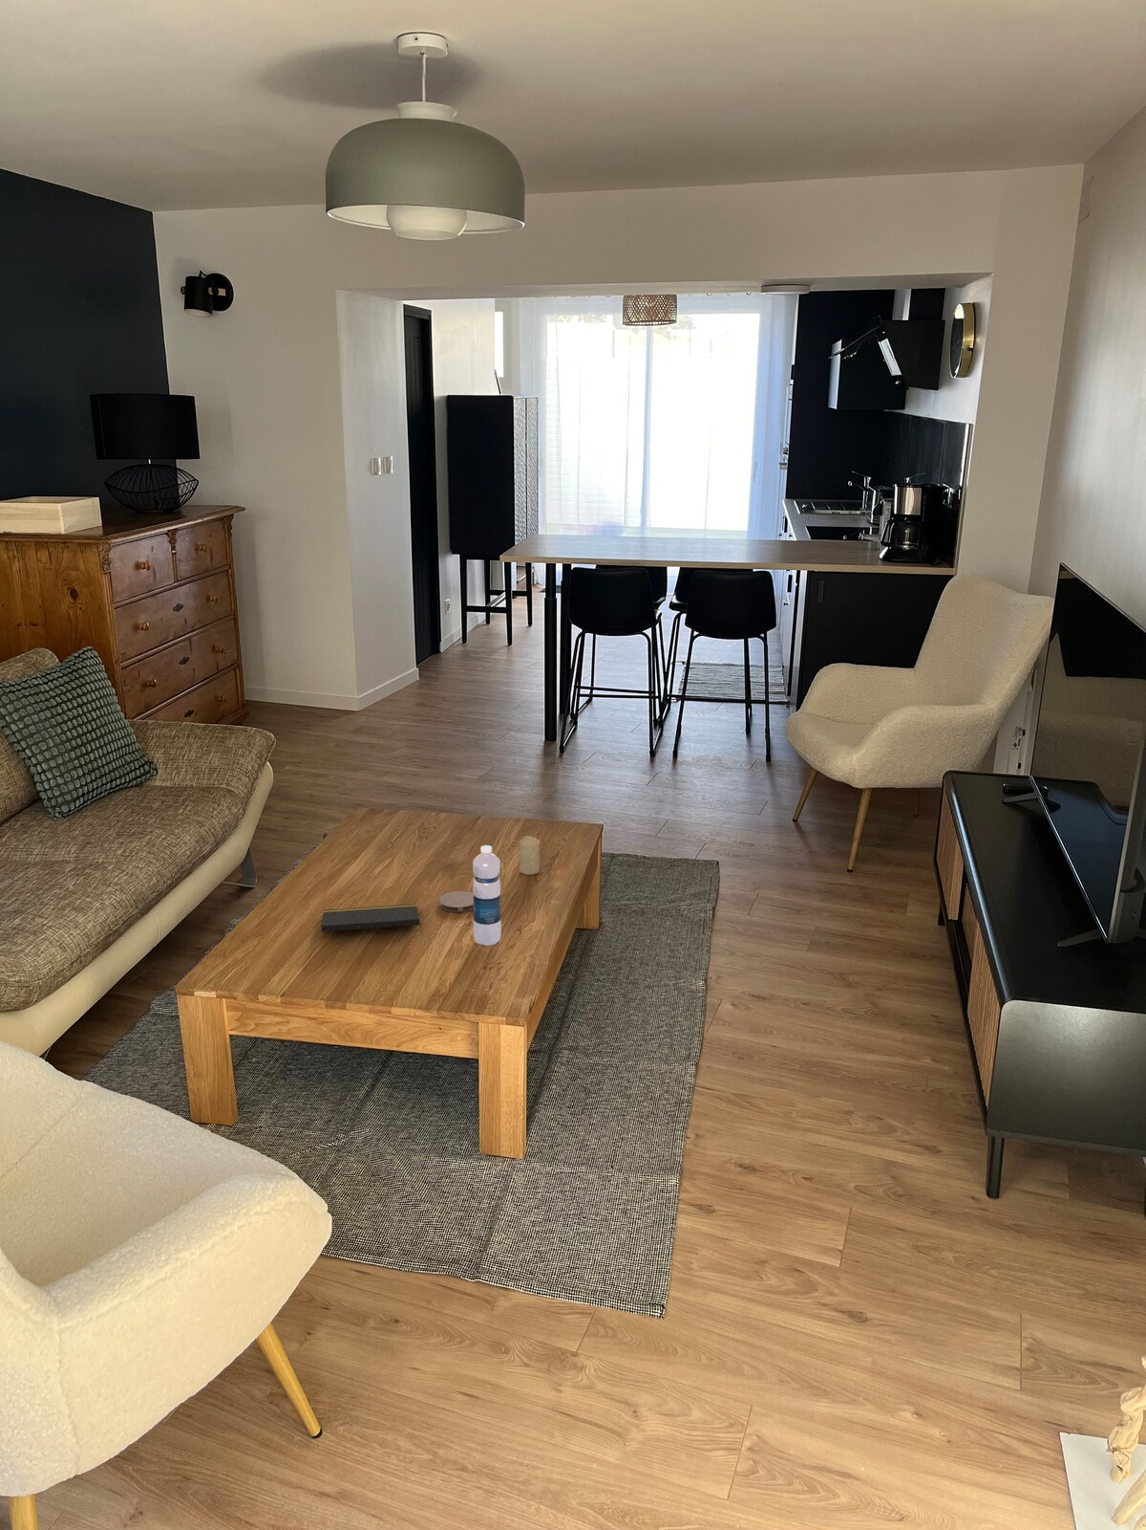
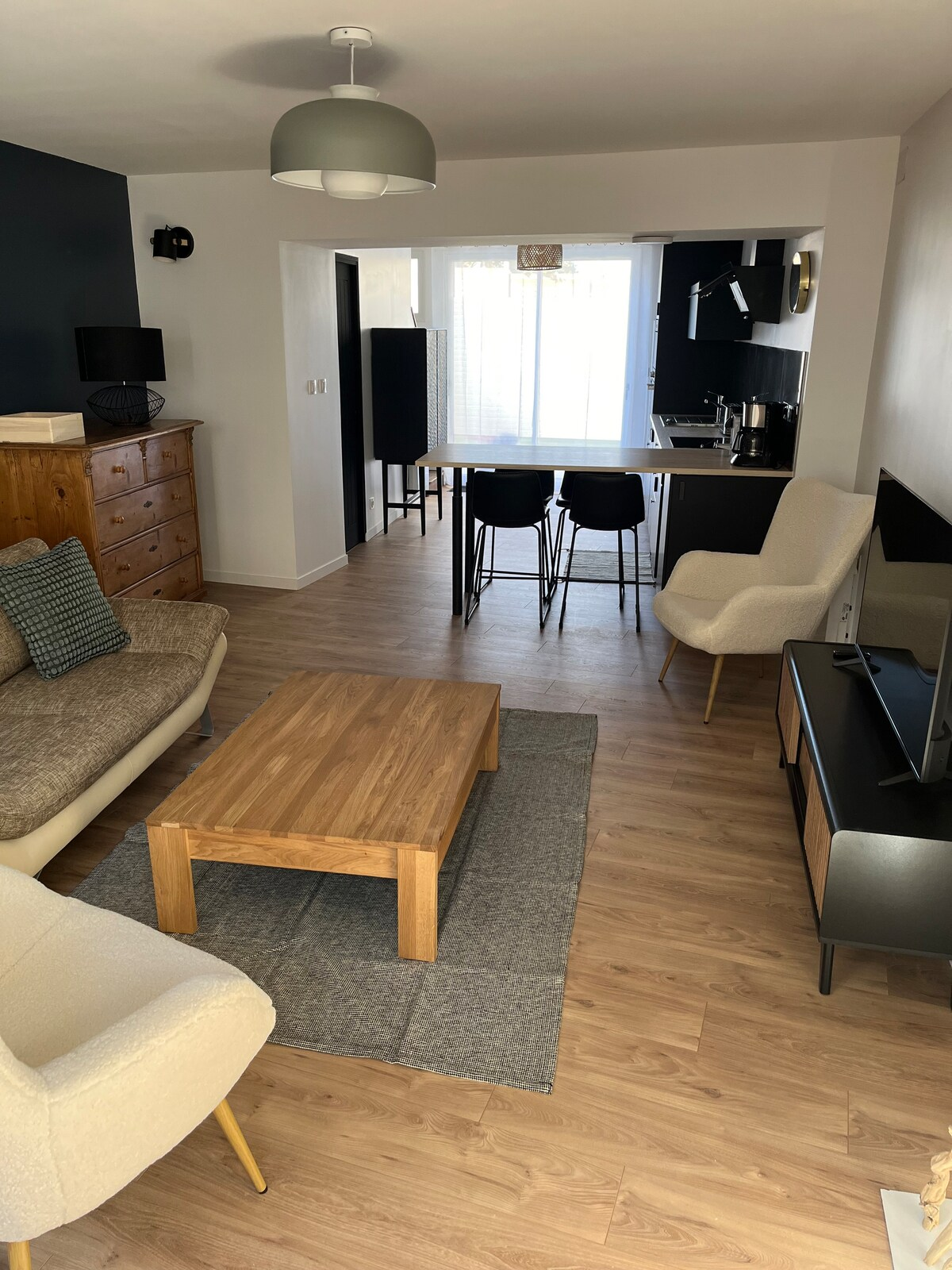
- water bottle [472,845,502,947]
- notepad [321,902,424,937]
- coaster [438,890,473,913]
- candle [519,835,540,876]
